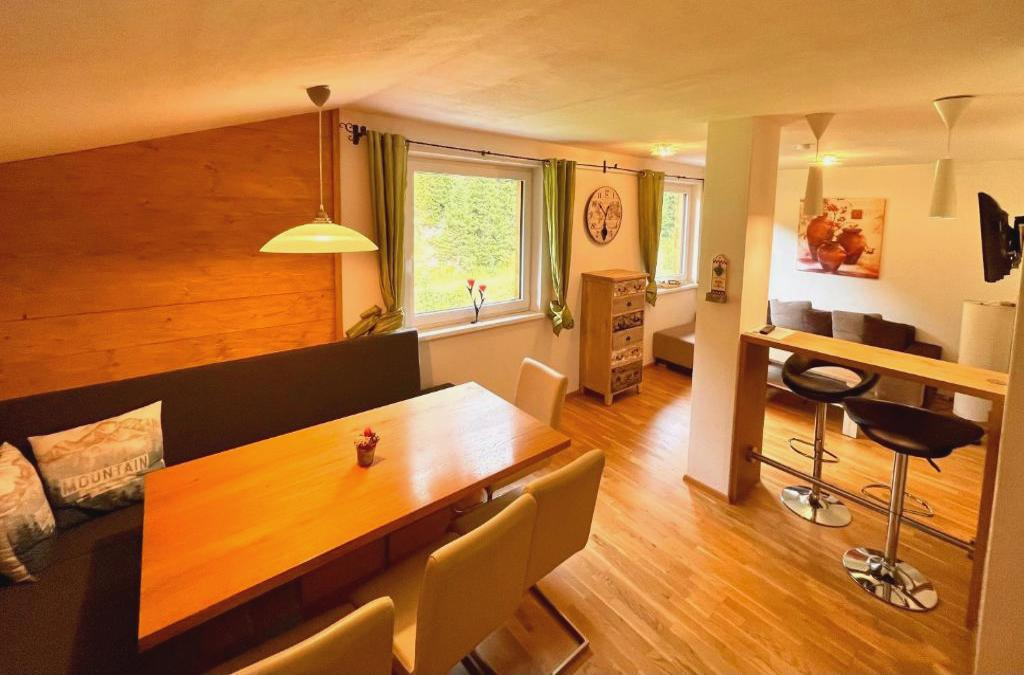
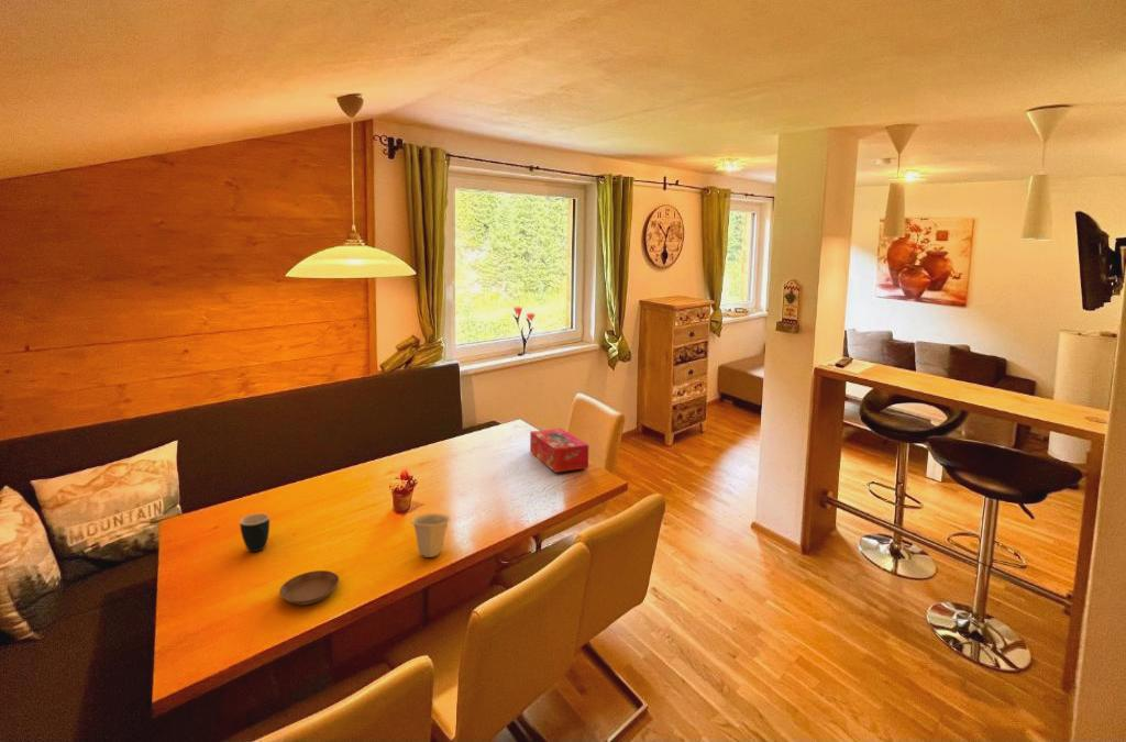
+ mug [239,512,271,553]
+ cup [410,512,452,558]
+ tissue box [529,428,589,474]
+ saucer [278,569,341,606]
